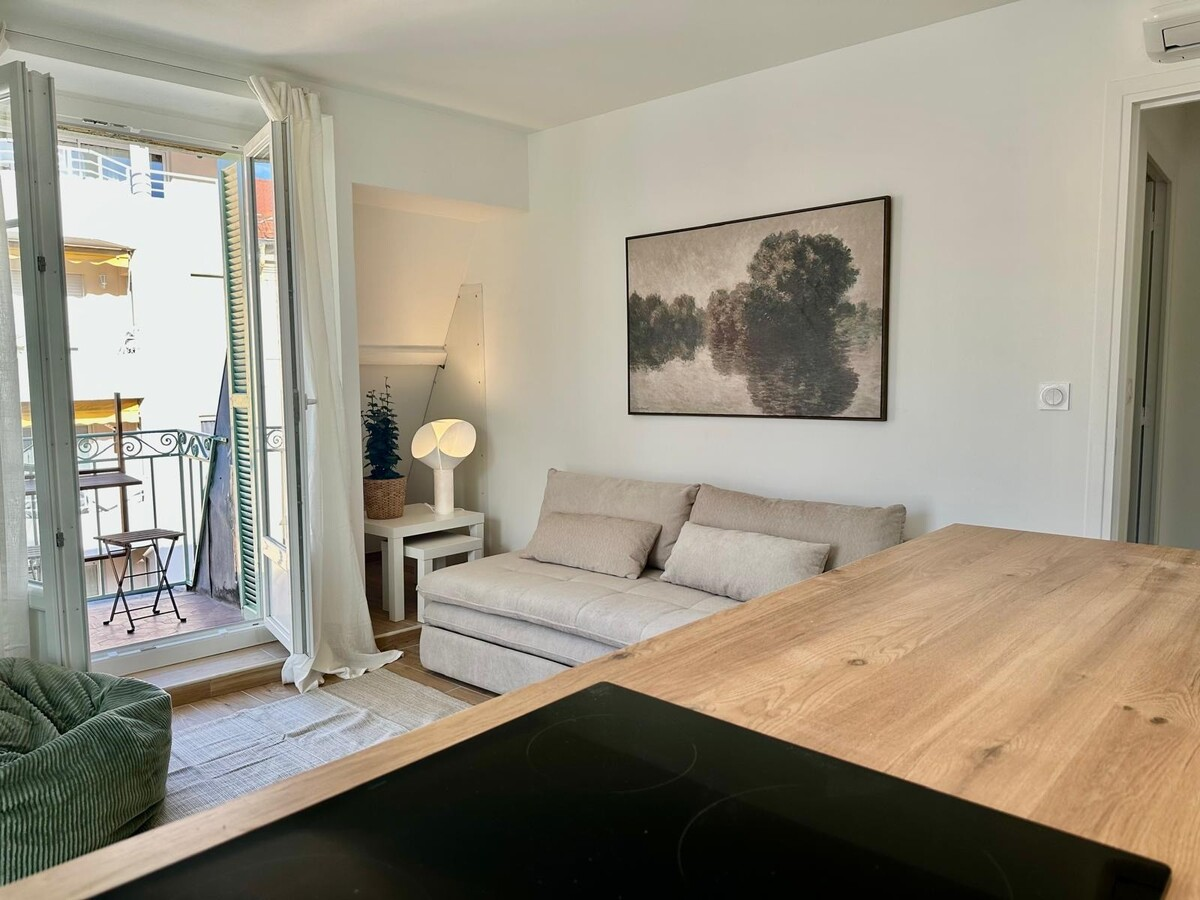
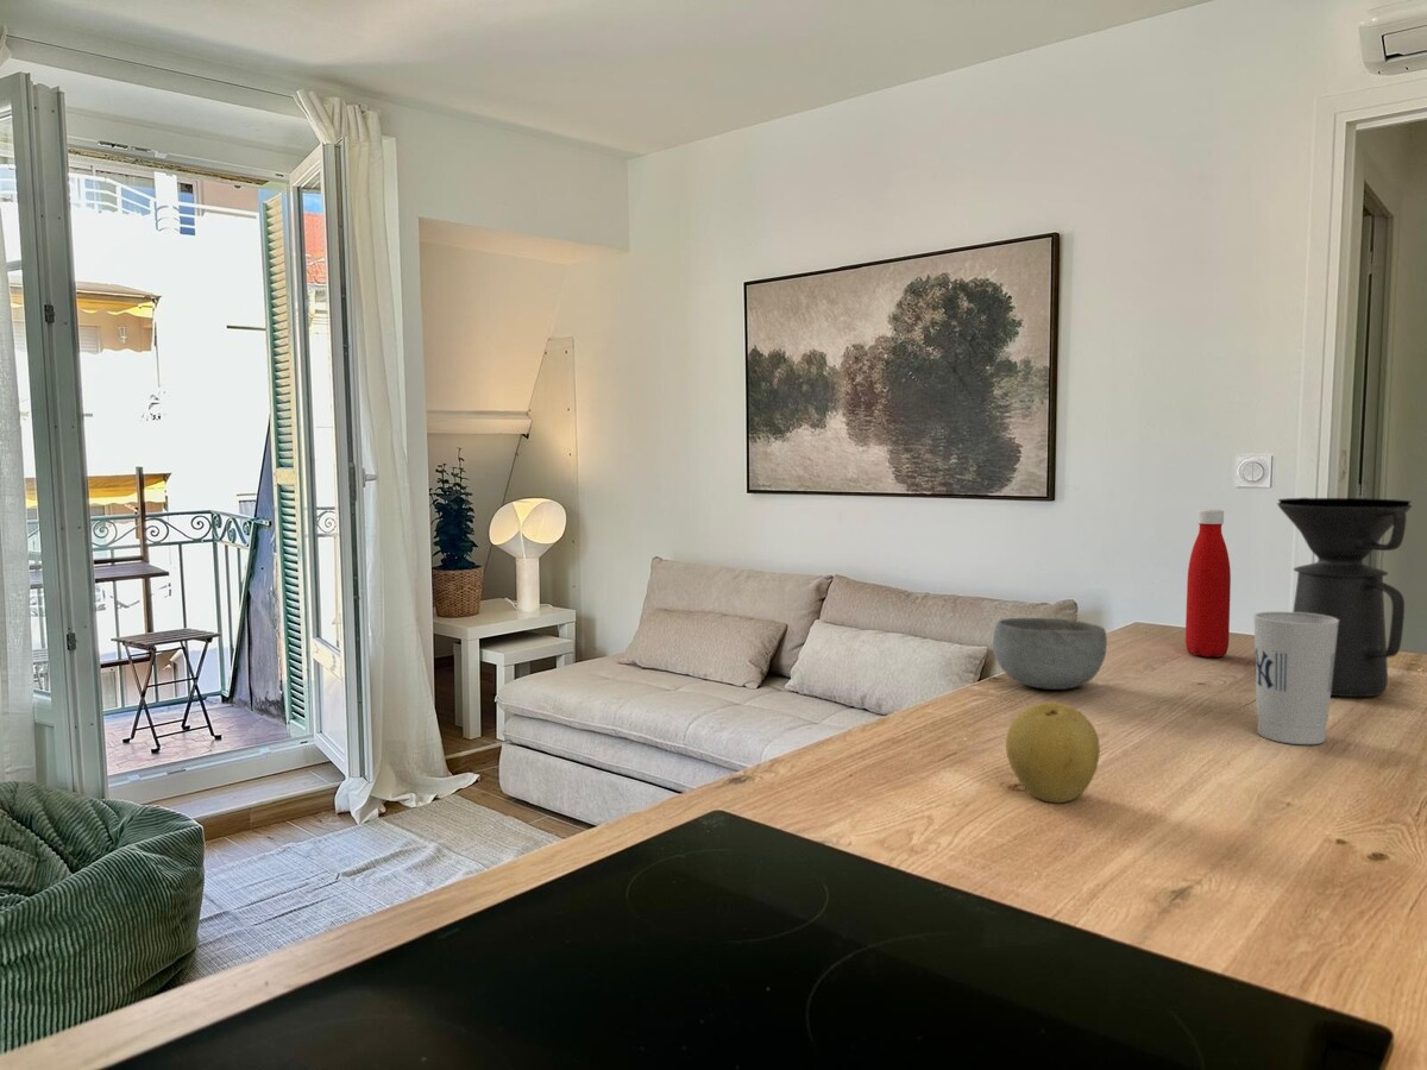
+ cup [1252,611,1339,745]
+ fruit [1005,701,1101,804]
+ coffee maker [1276,497,1413,698]
+ bottle [1184,508,1232,659]
+ bowl [992,617,1108,691]
